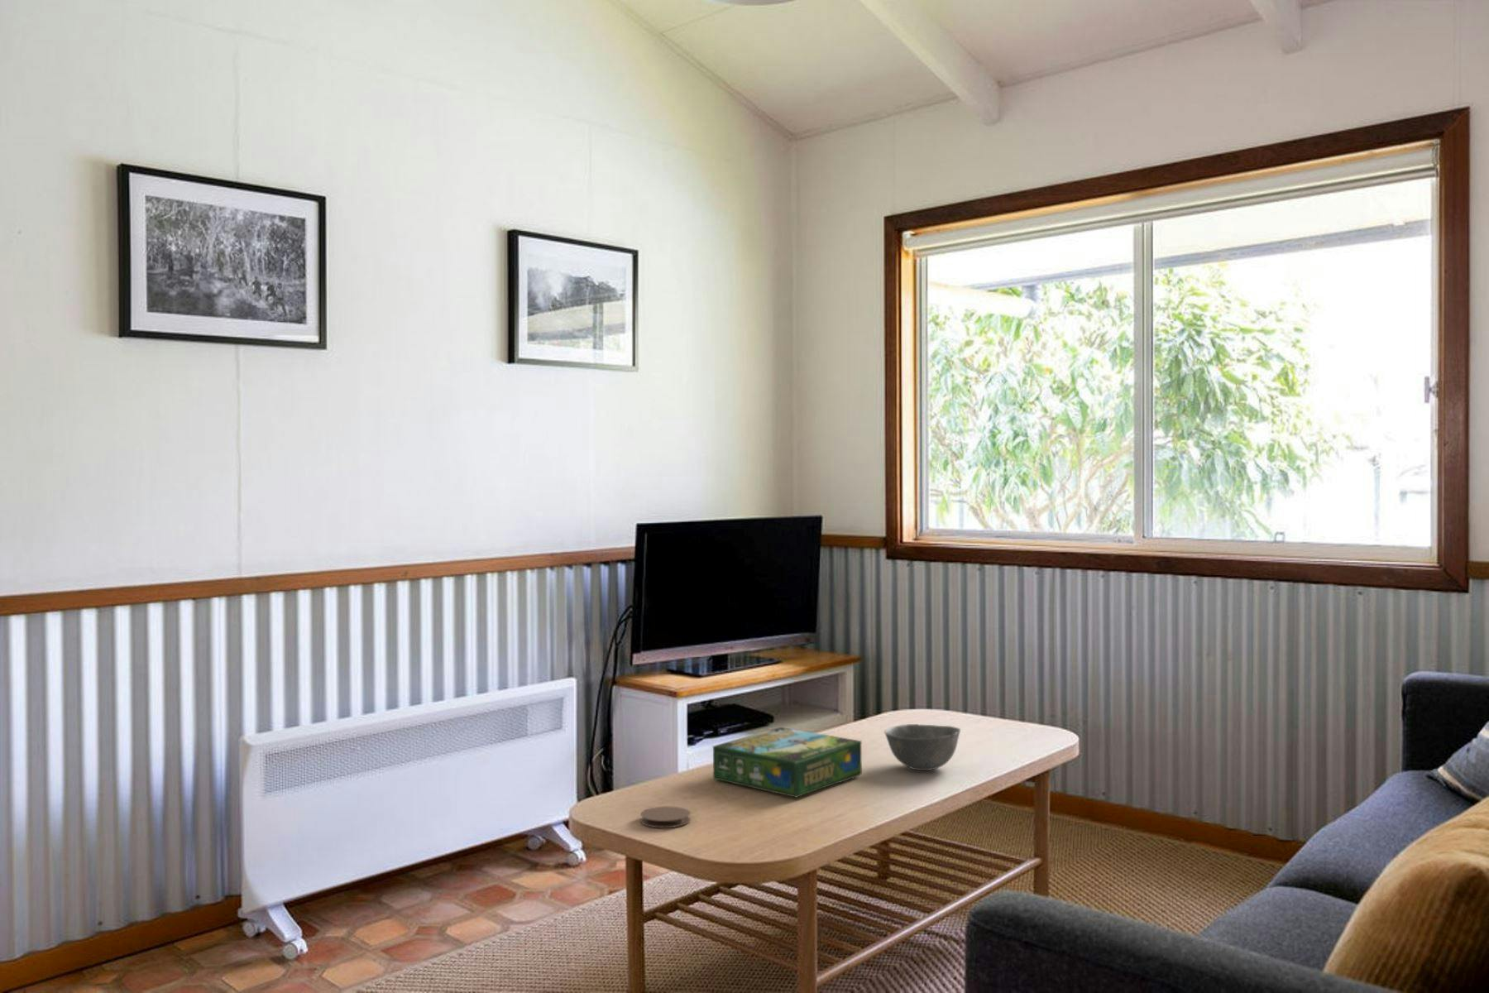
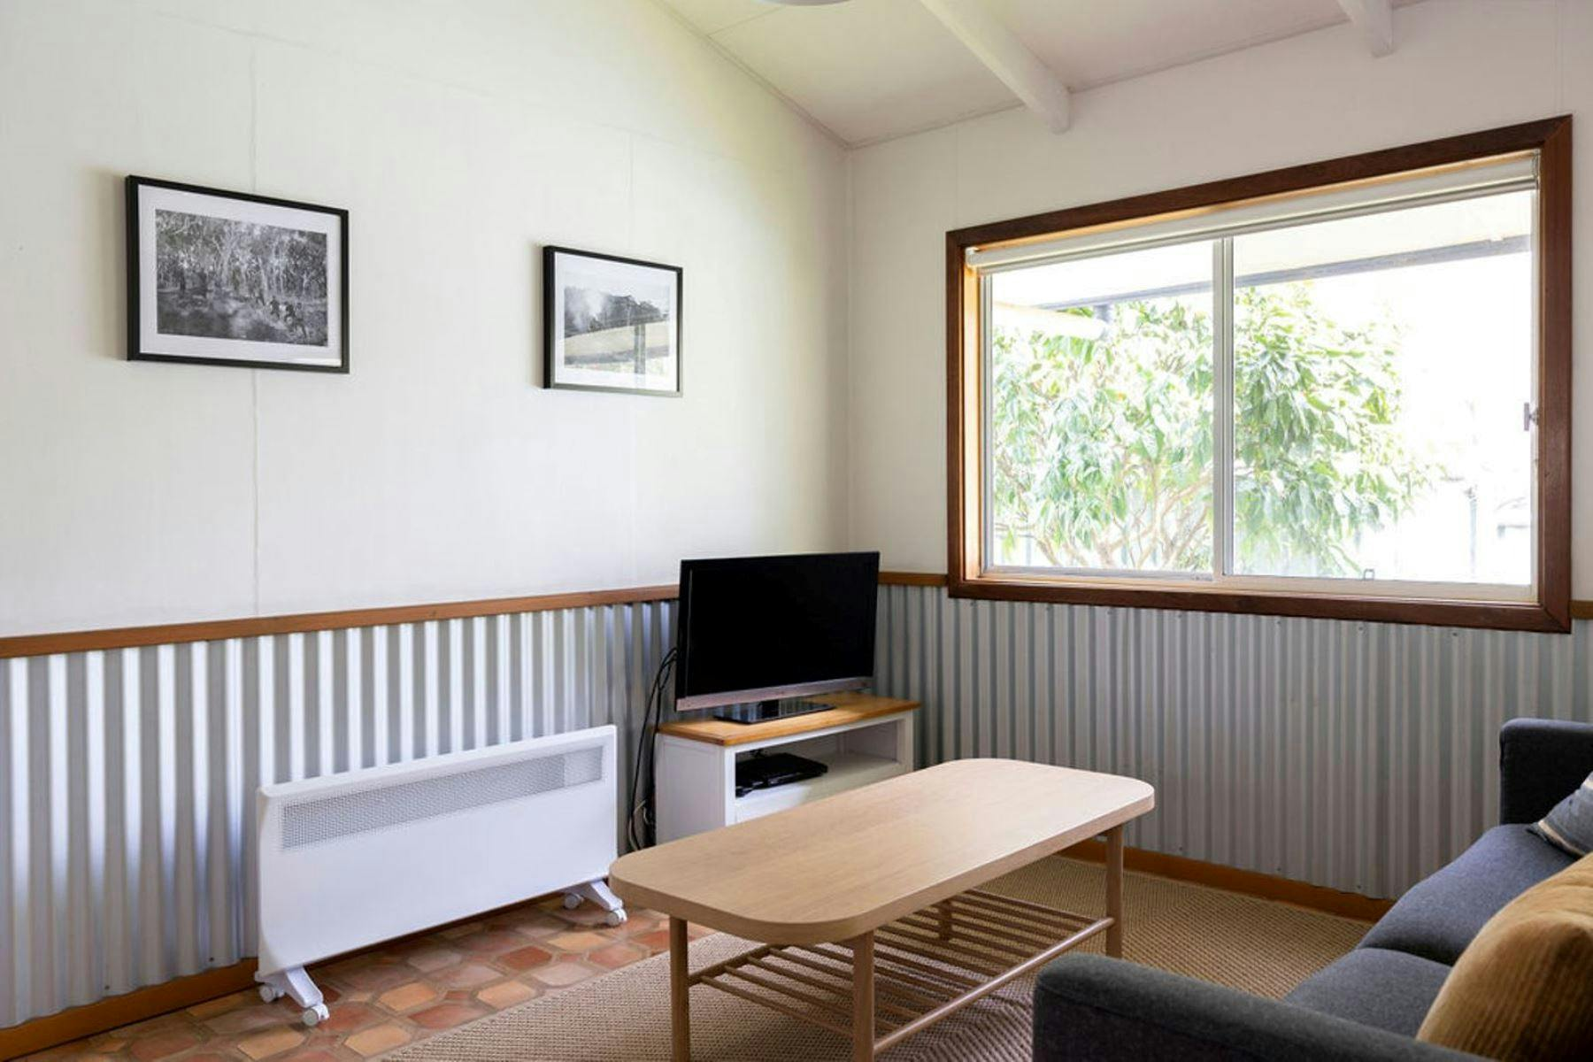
- coaster [639,806,691,828]
- bowl [883,724,962,771]
- board game [711,727,863,799]
